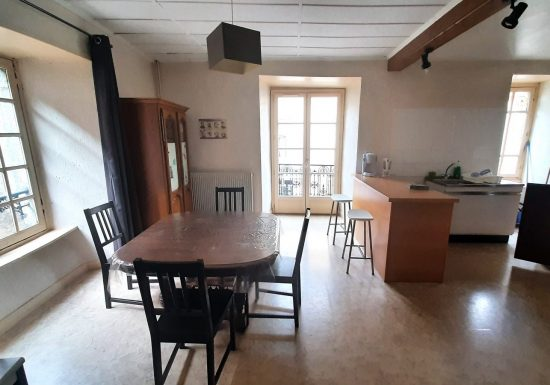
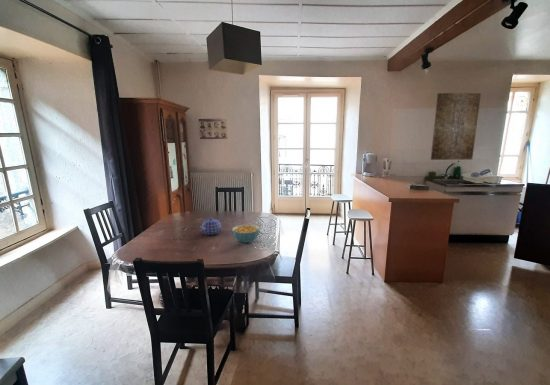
+ teapot [199,216,223,236]
+ cereal bowl [231,223,261,244]
+ wall art [430,92,482,161]
